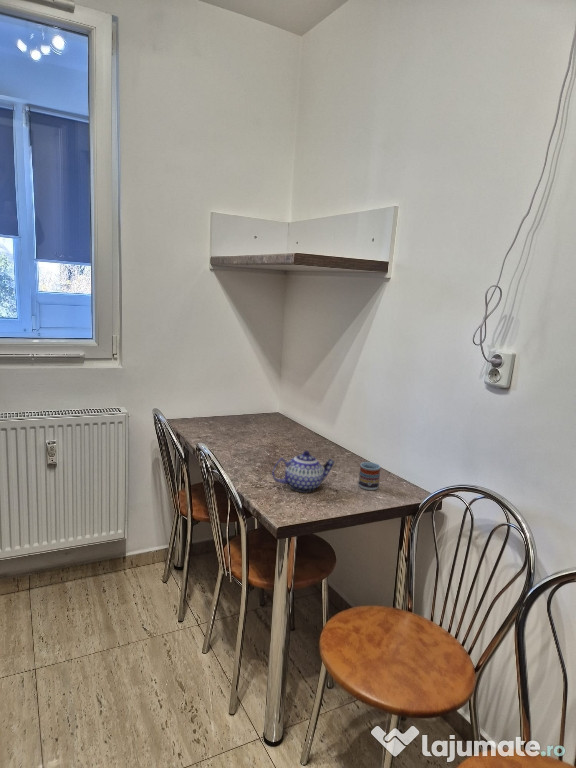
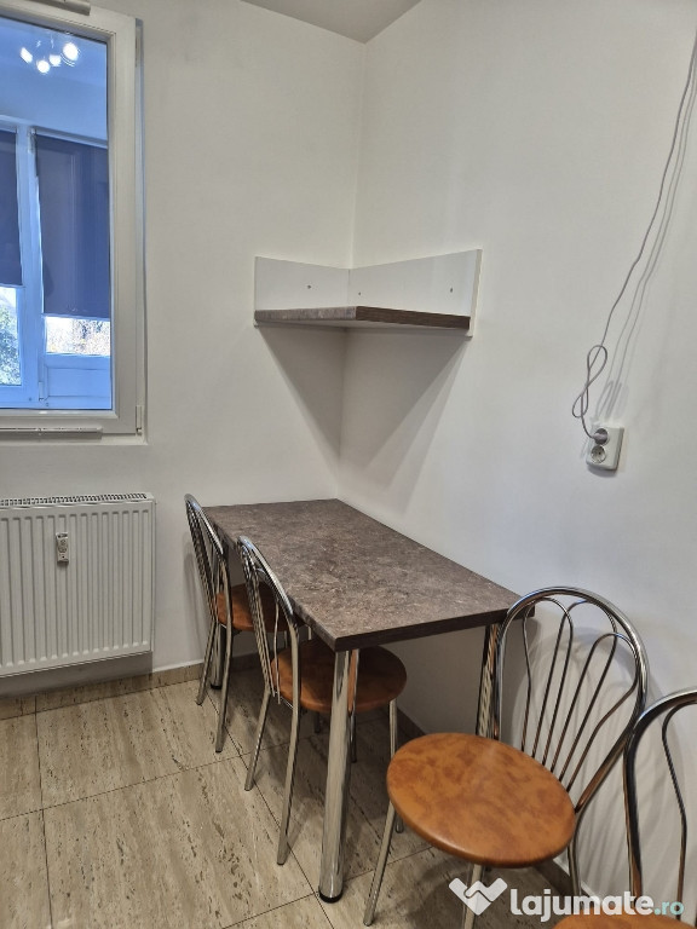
- cup [358,461,382,491]
- teapot [271,450,335,493]
